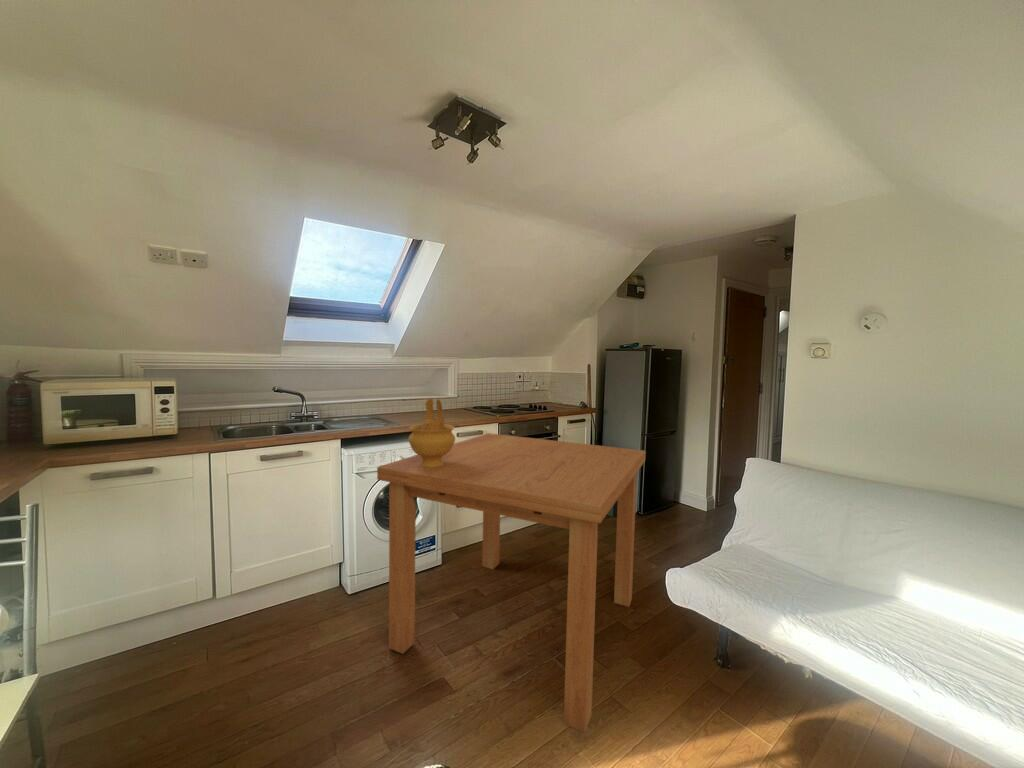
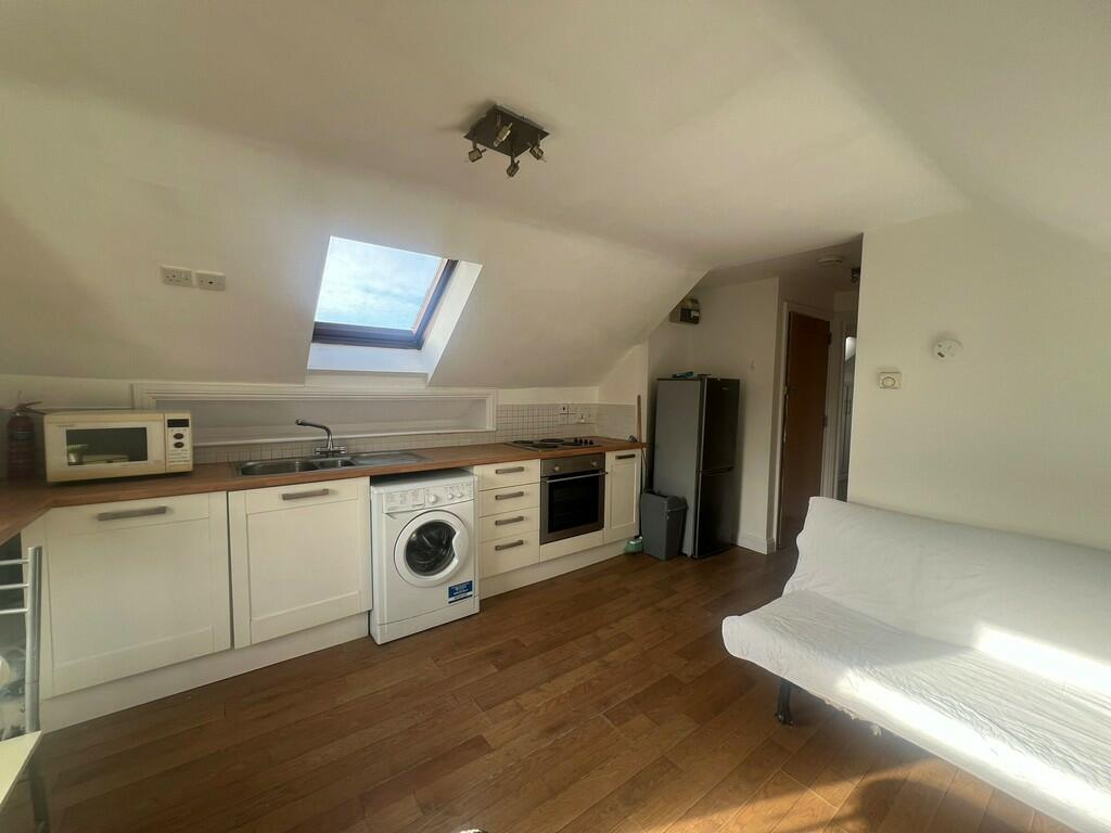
- decorative bowl [408,397,456,467]
- dining table [376,432,647,733]
